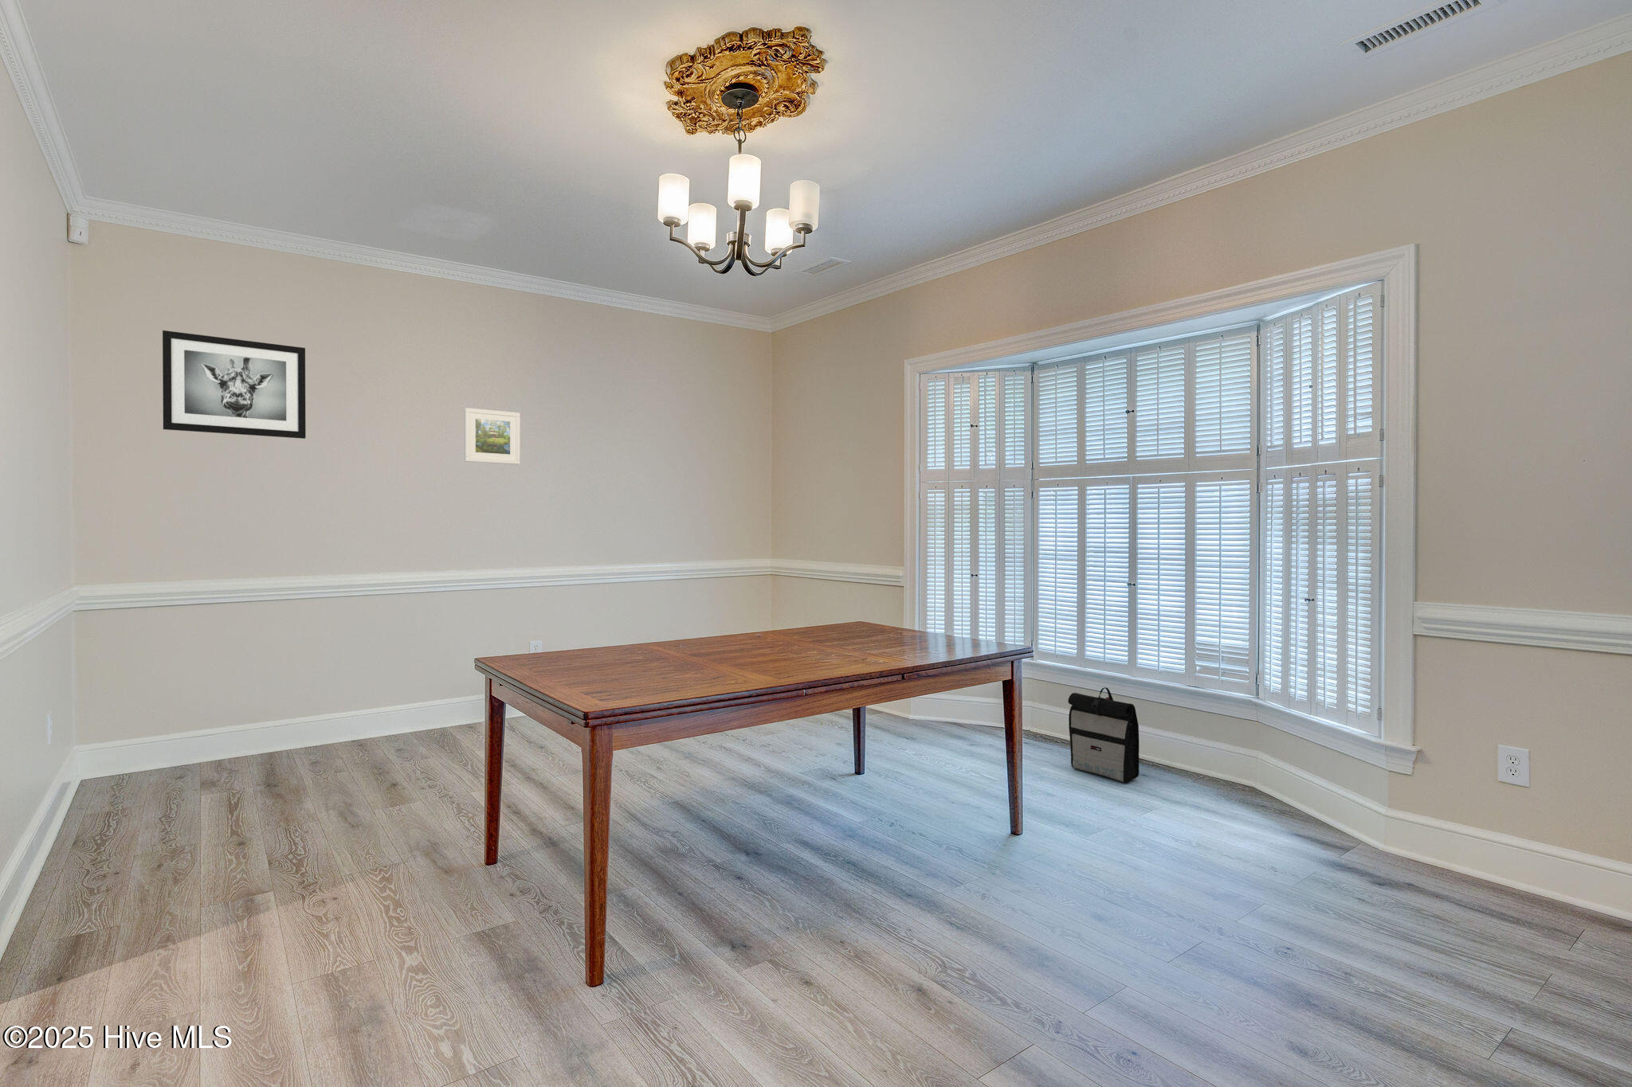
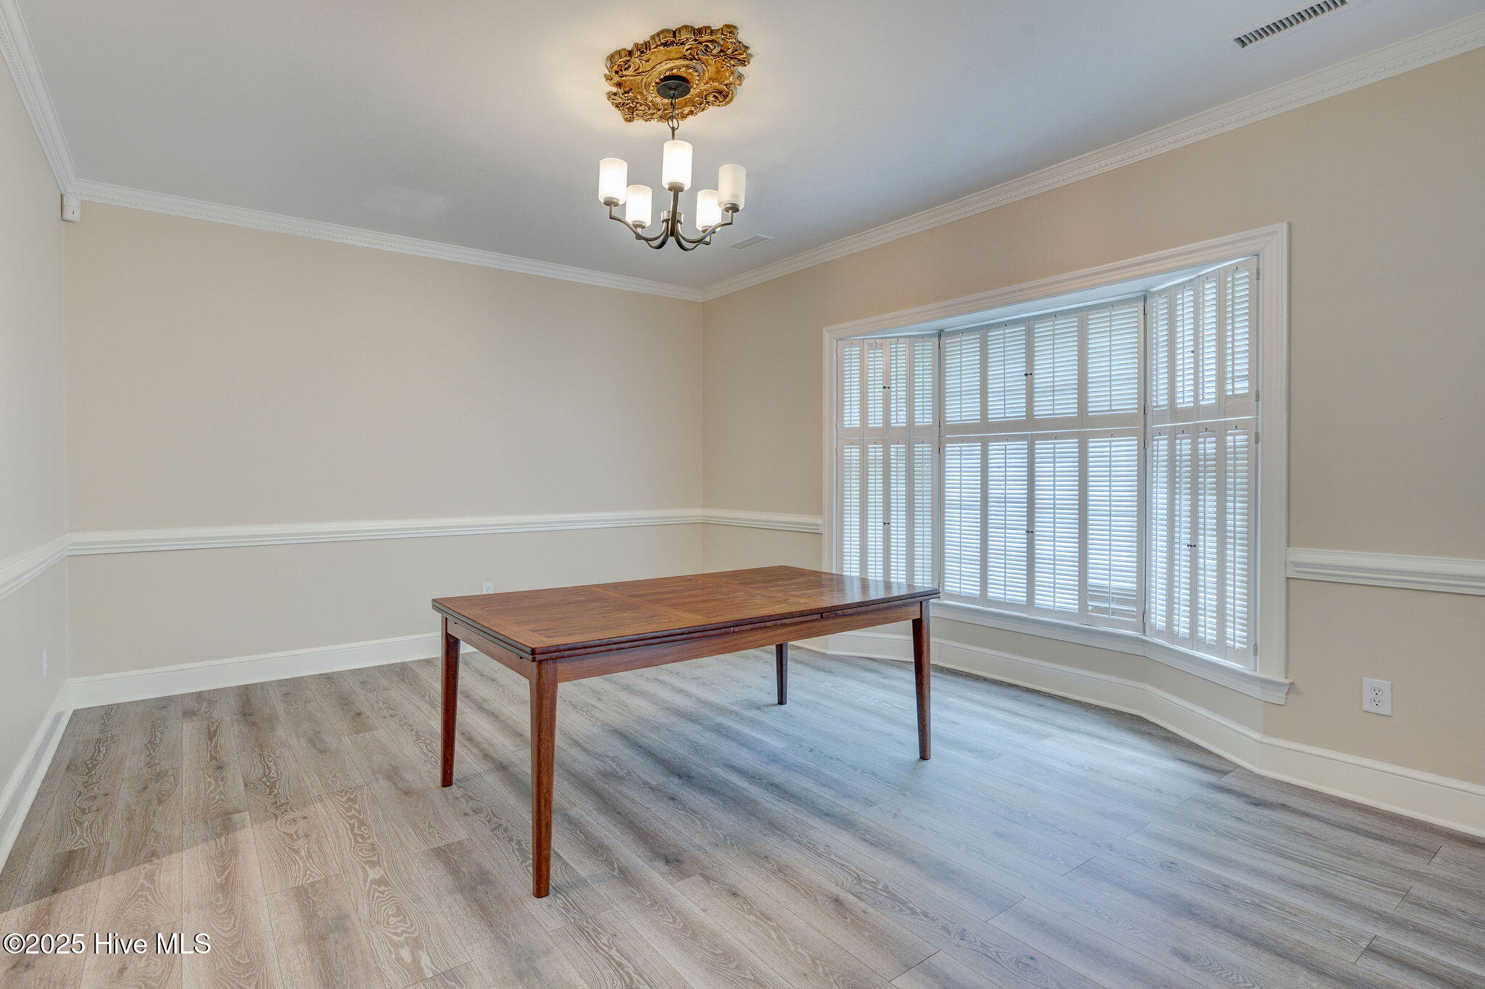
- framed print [464,406,522,465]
- wall art [161,330,307,439]
- backpack [1067,687,1139,784]
